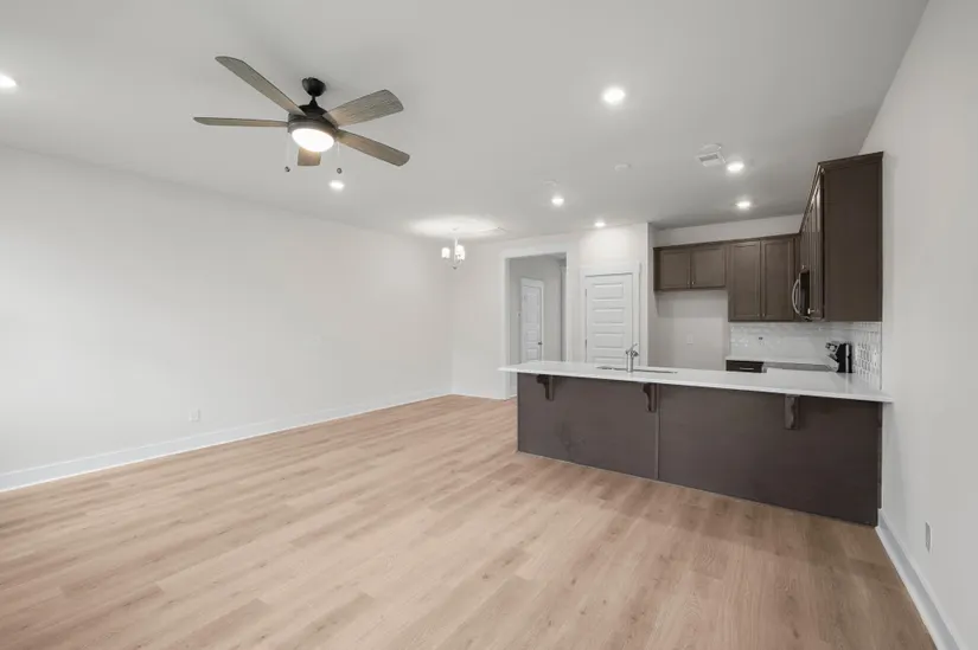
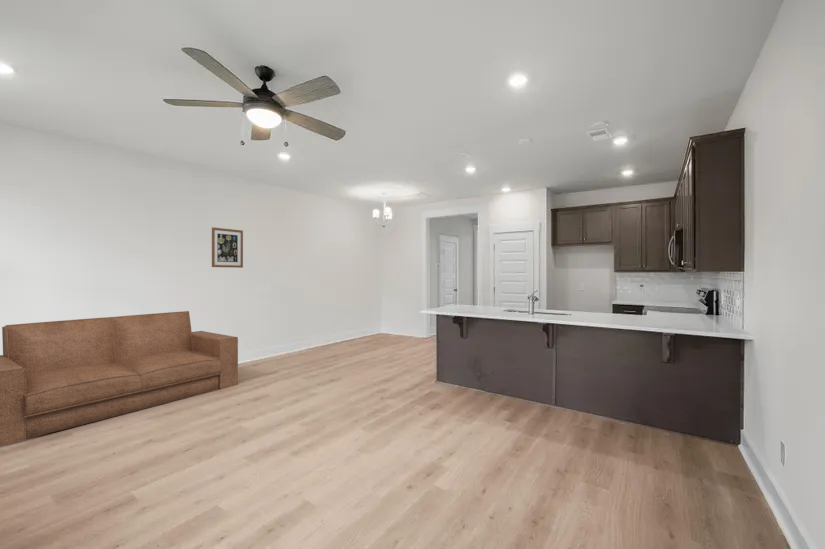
+ wall art [211,226,244,269]
+ sofa [0,310,239,447]
